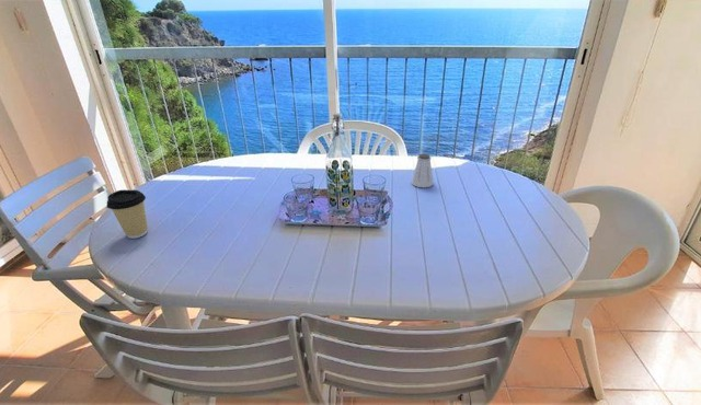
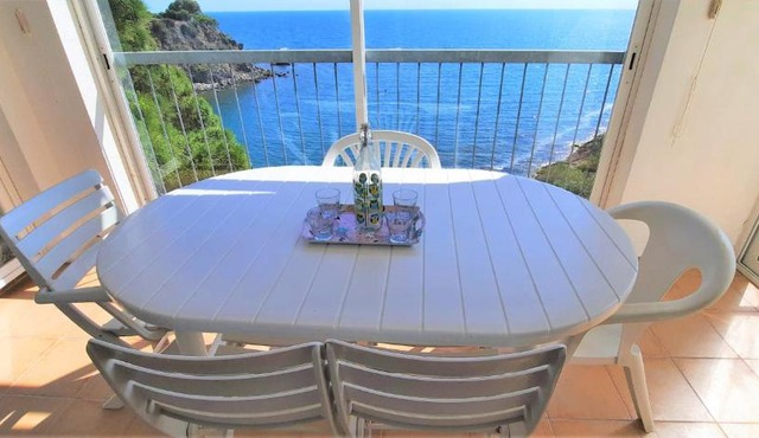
- coffee cup [106,189,149,240]
- saltshaker [411,152,434,188]
